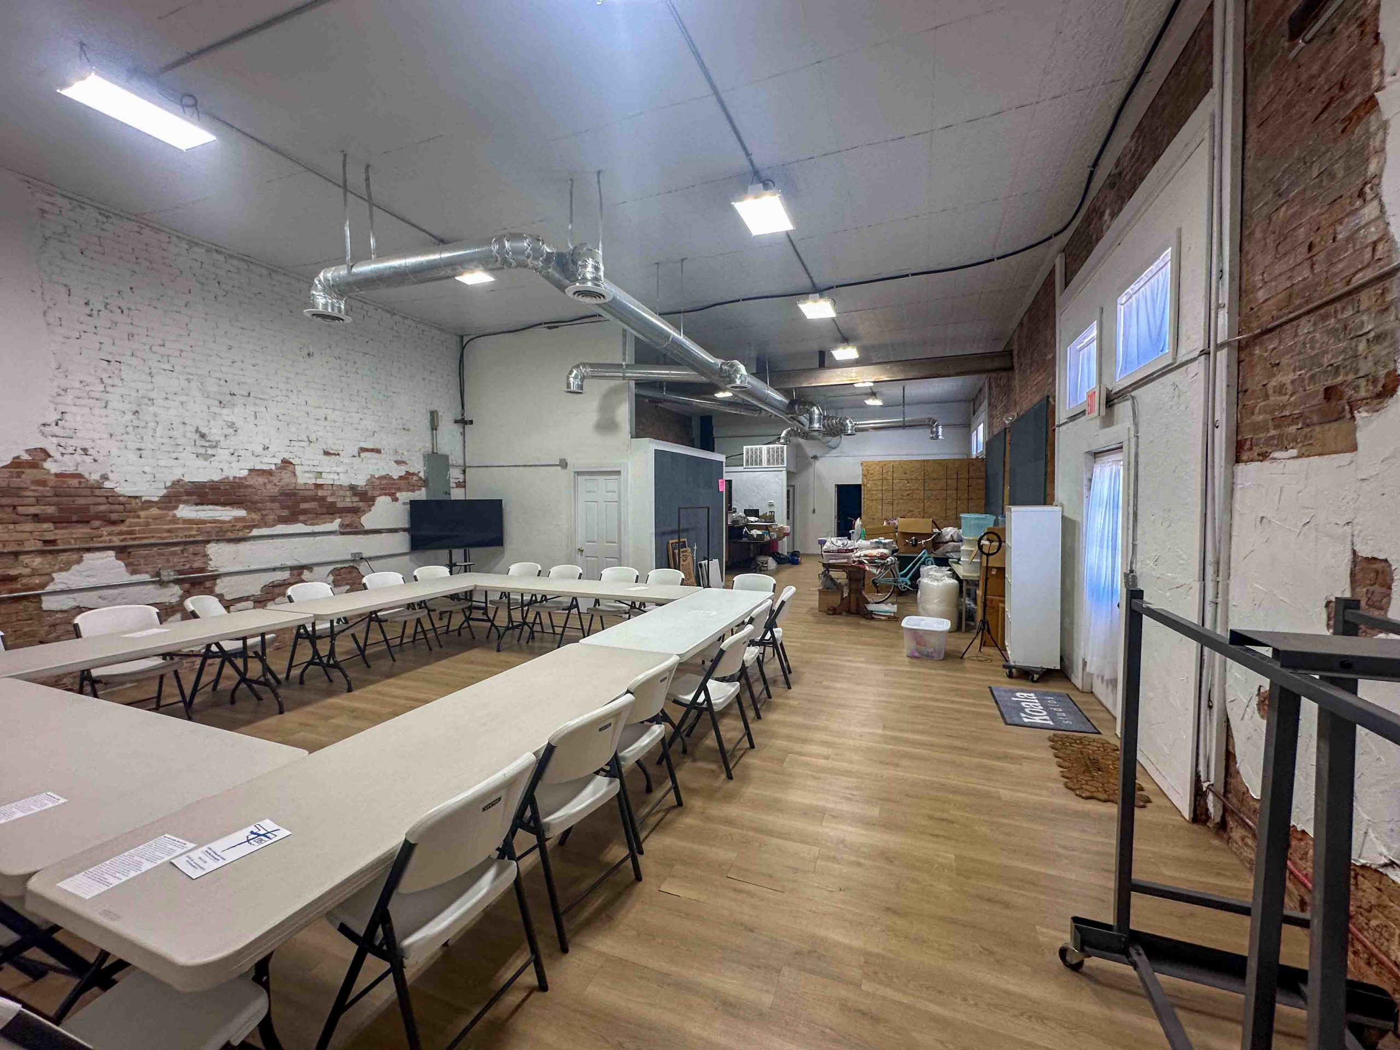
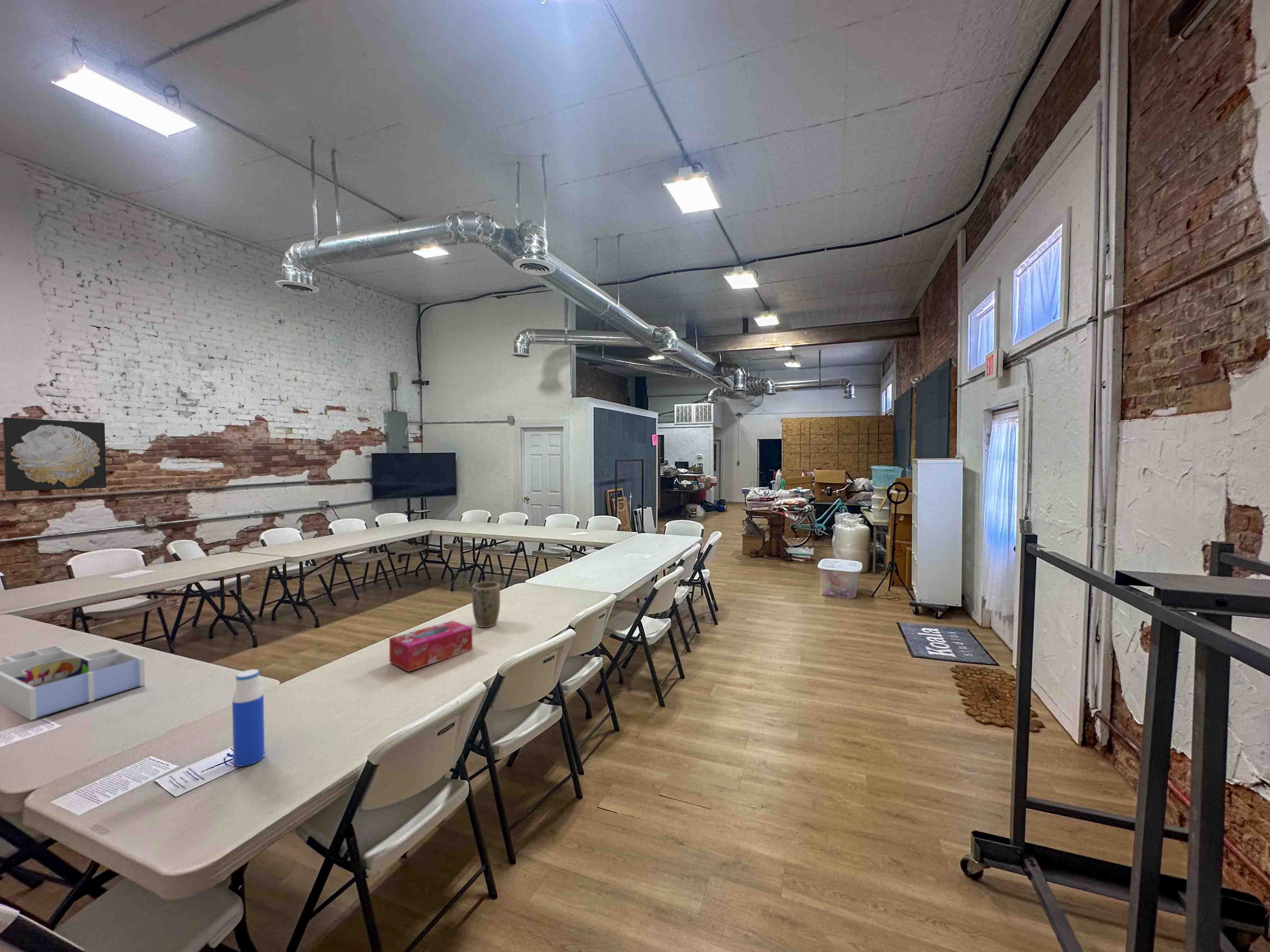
+ wall art [2,417,107,492]
+ water bottle [232,669,265,767]
+ plant pot [472,581,501,628]
+ tissue box [389,620,473,672]
+ desk organizer [0,645,145,720]
